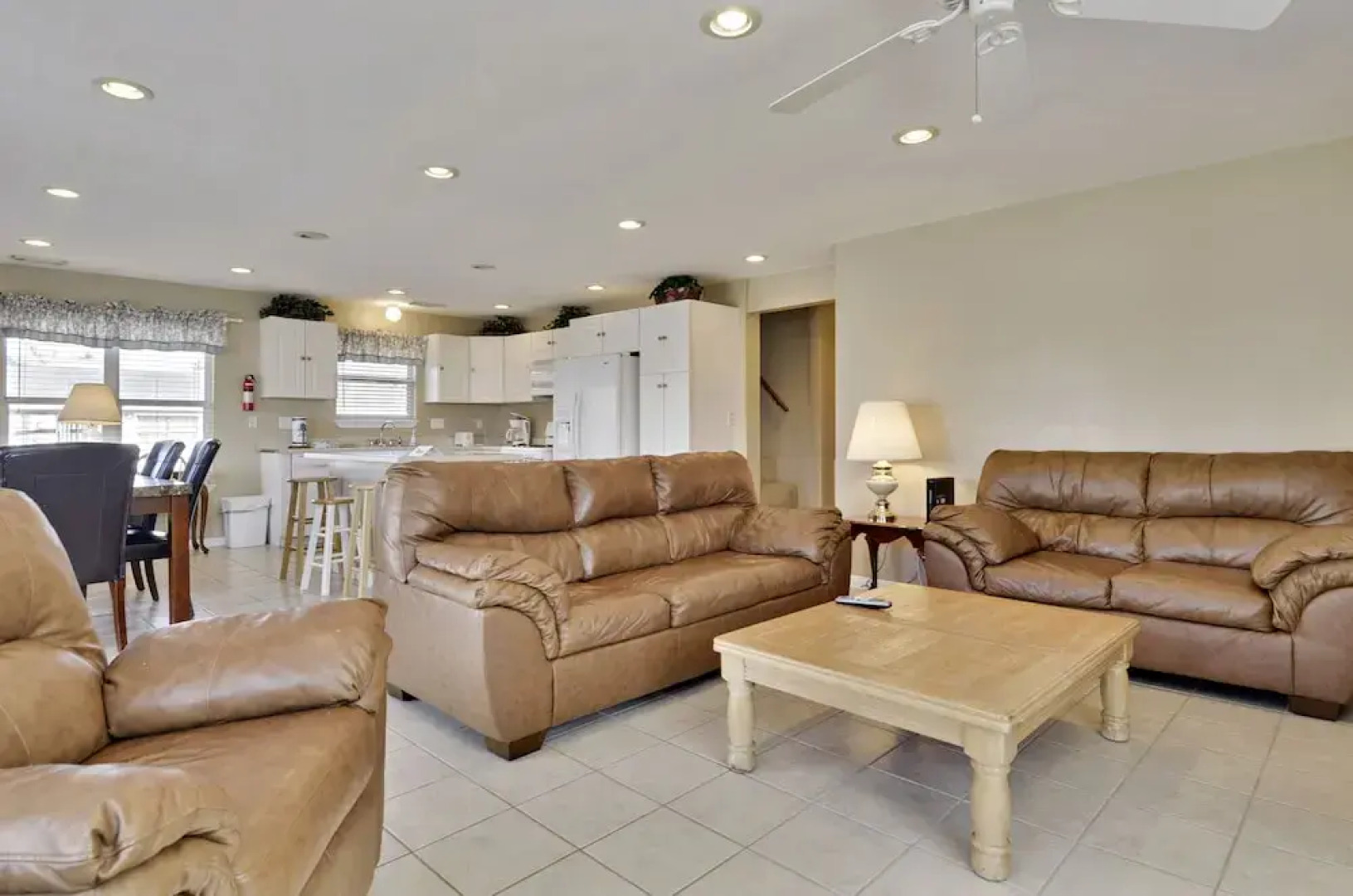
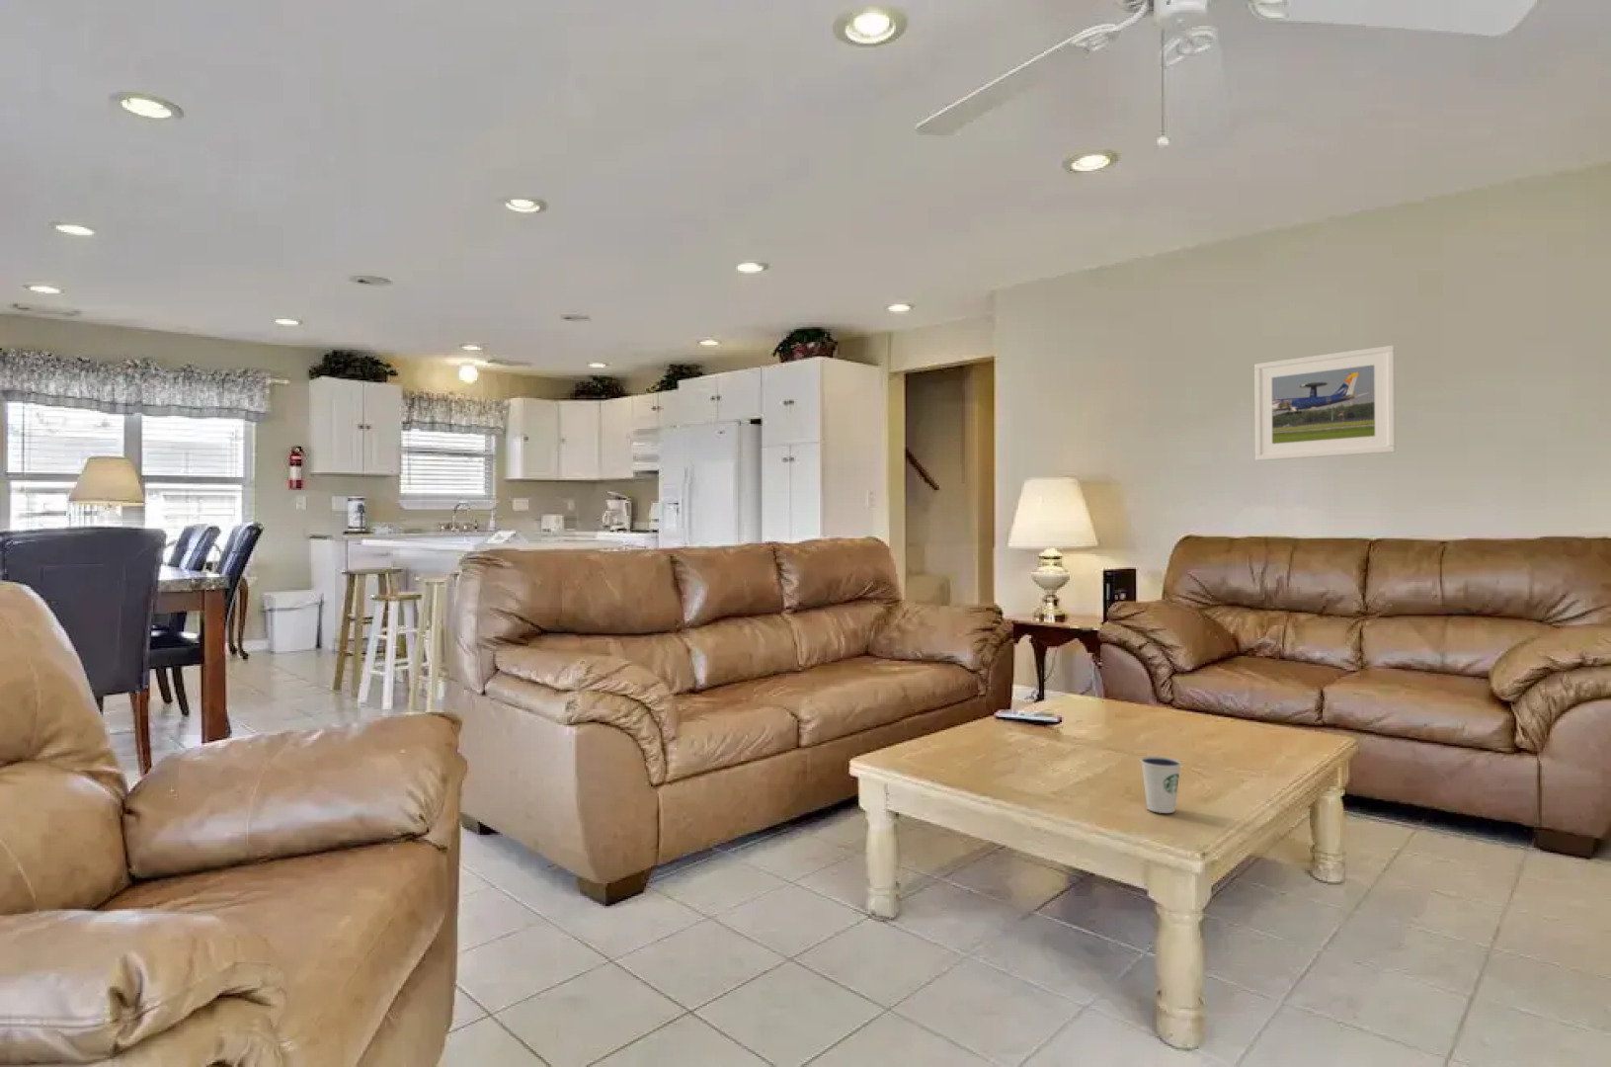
+ dixie cup [1139,756,1182,815]
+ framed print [1254,345,1397,461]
